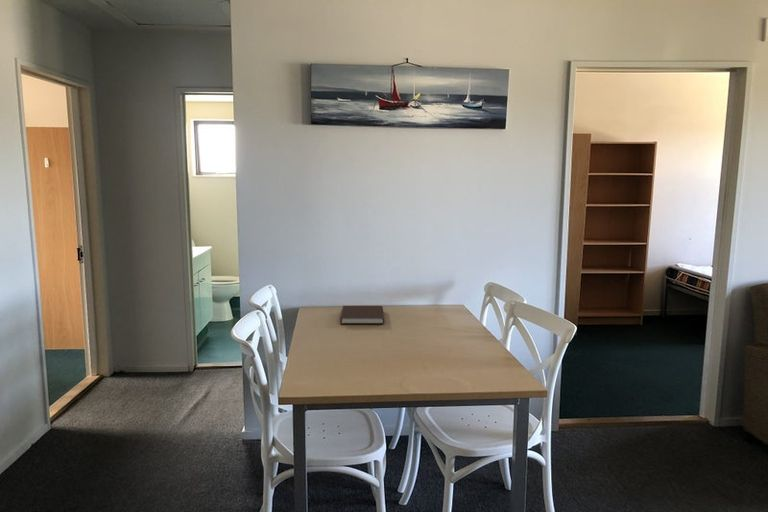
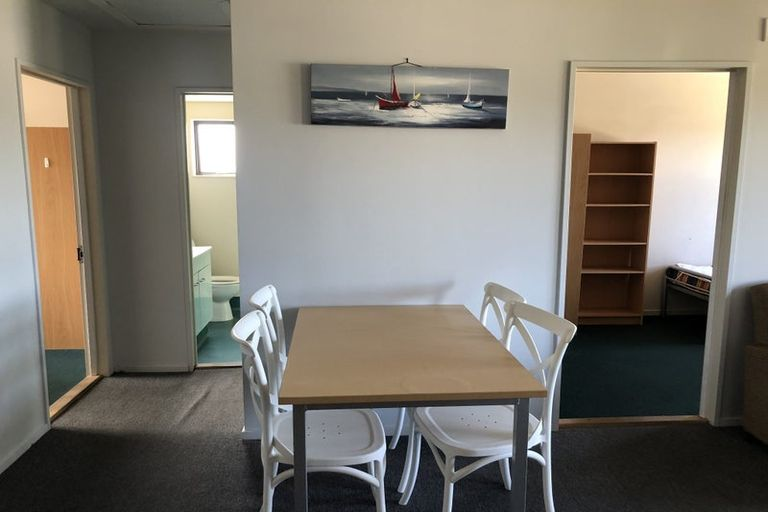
- notebook [339,305,385,325]
